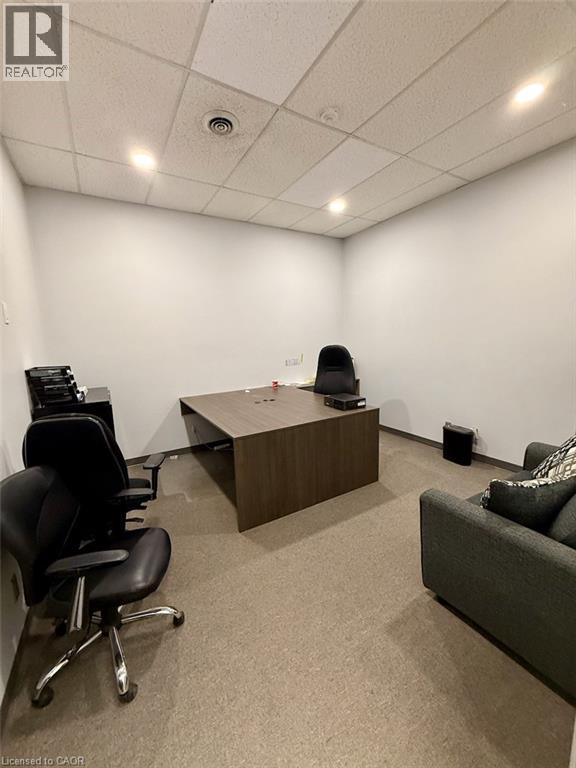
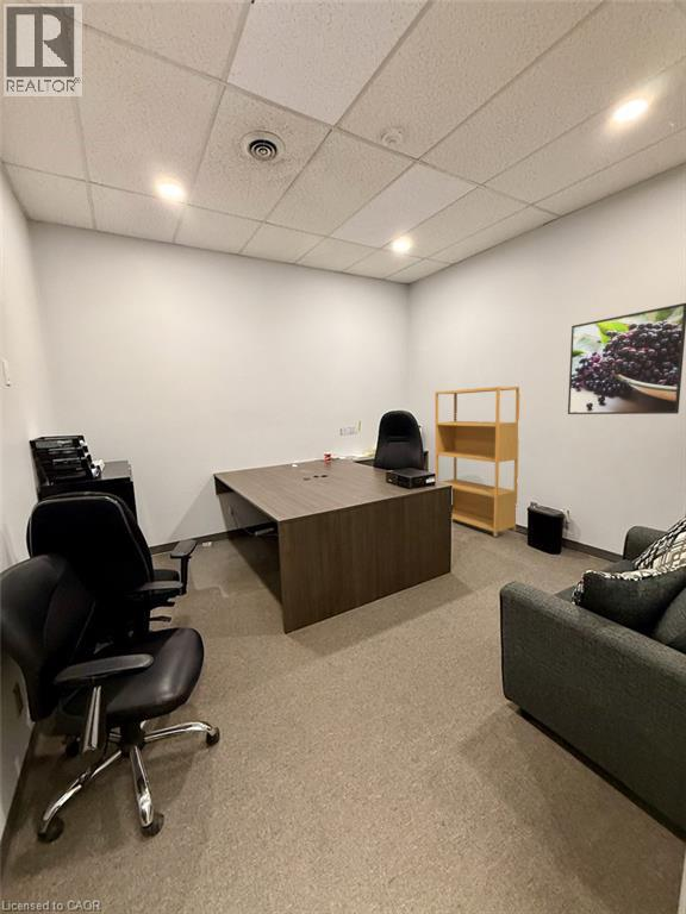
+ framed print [567,302,686,415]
+ bookshelf [435,386,520,538]
